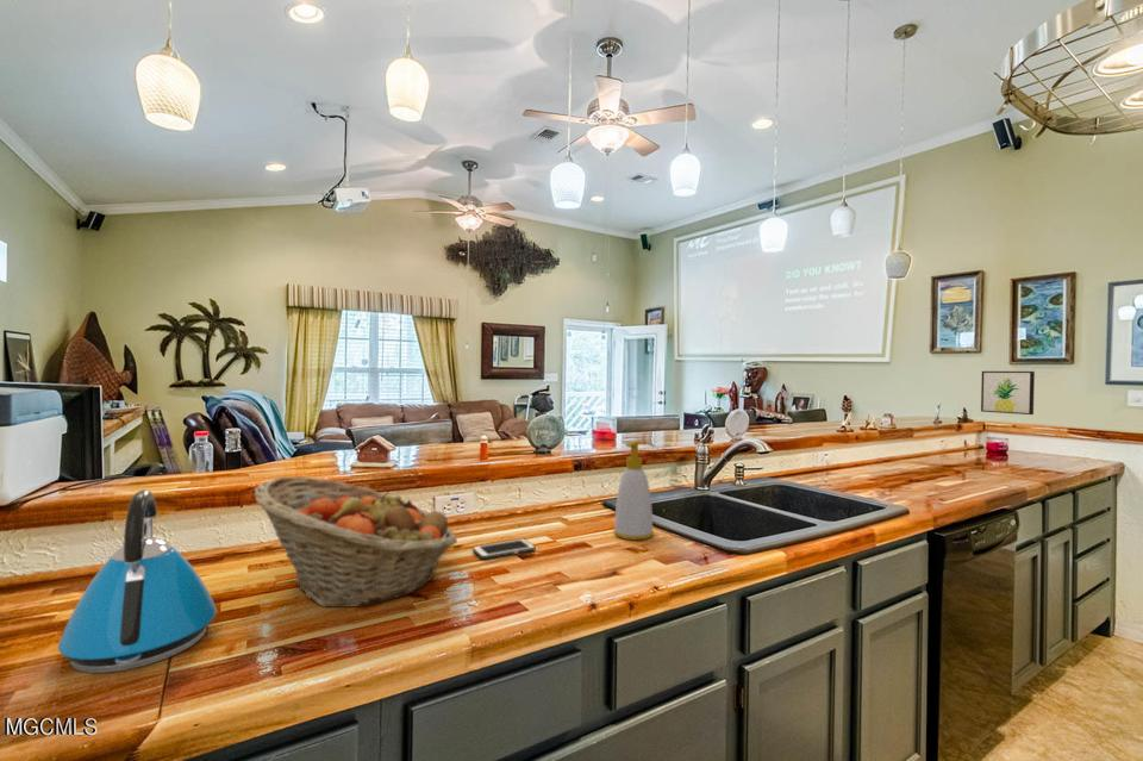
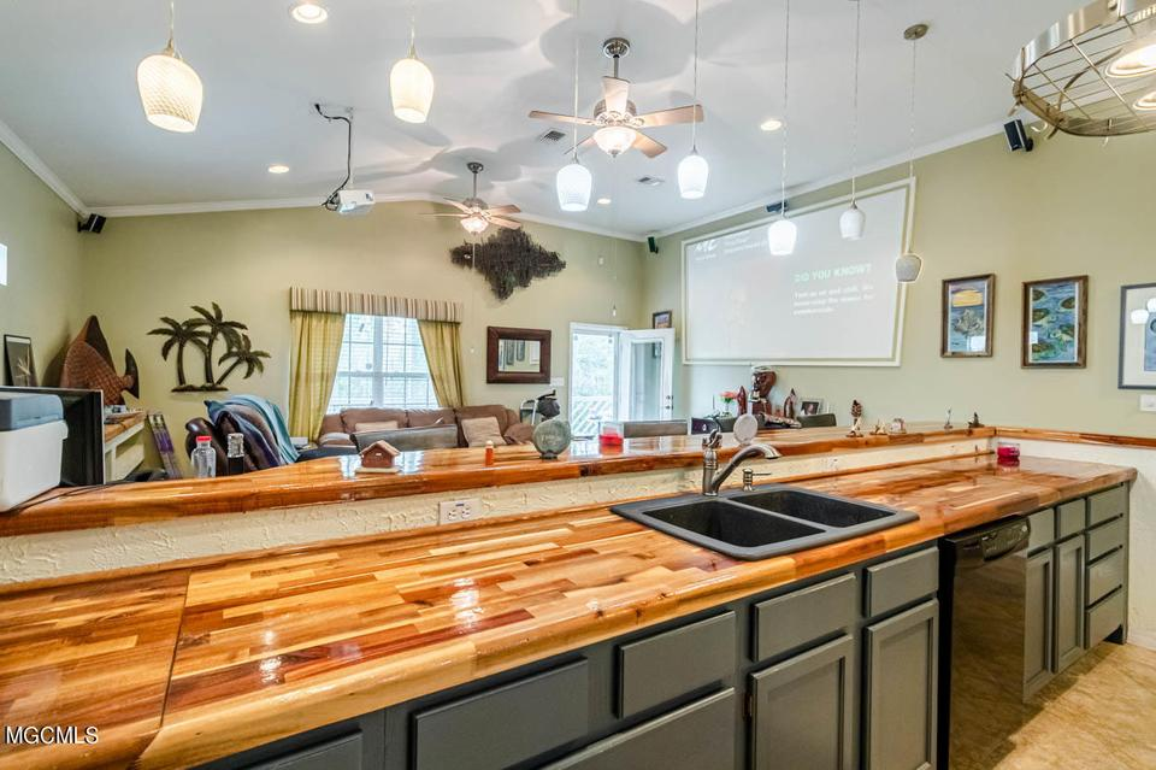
- cell phone [471,537,537,561]
- soap bottle [612,439,656,541]
- wall art [980,370,1036,416]
- kettle [57,488,218,674]
- fruit basket [252,475,458,609]
